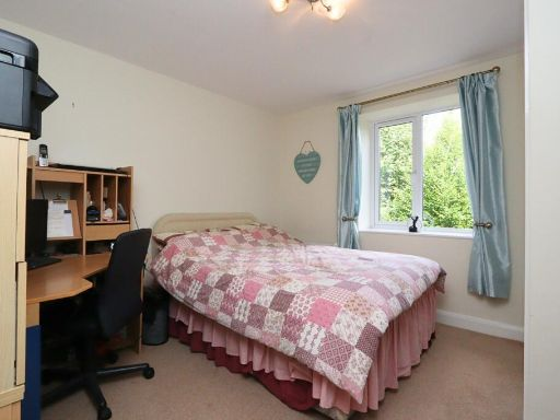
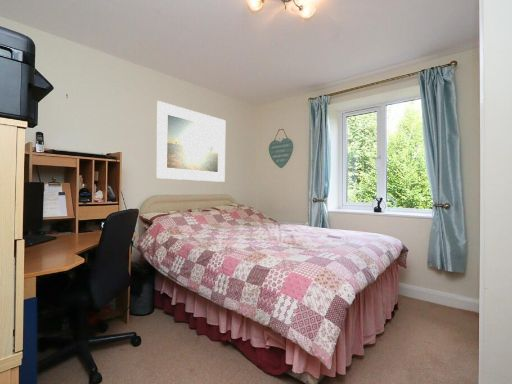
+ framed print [155,100,226,183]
